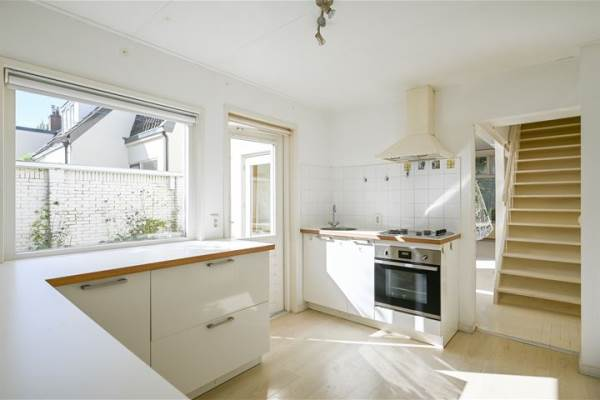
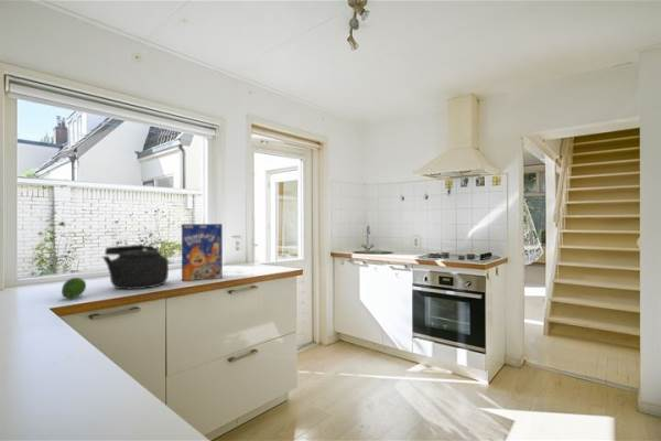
+ cereal box [181,223,224,282]
+ kettle [101,244,170,290]
+ fruit [61,277,87,300]
